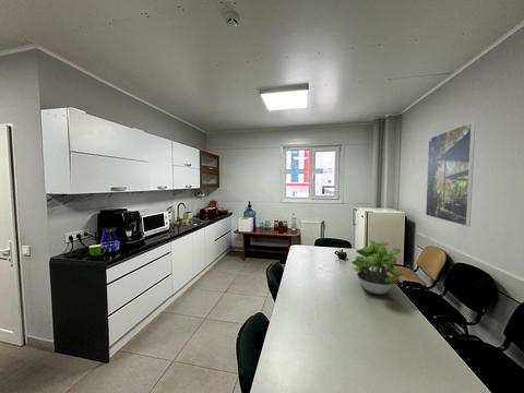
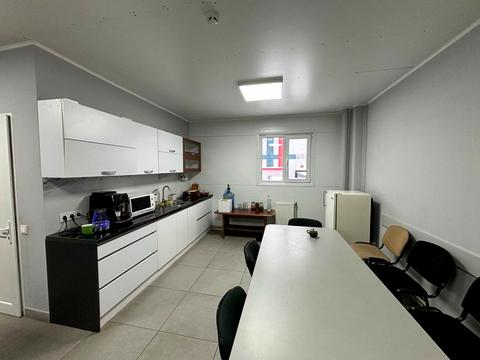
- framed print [425,121,476,227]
- potted plant [350,239,405,295]
